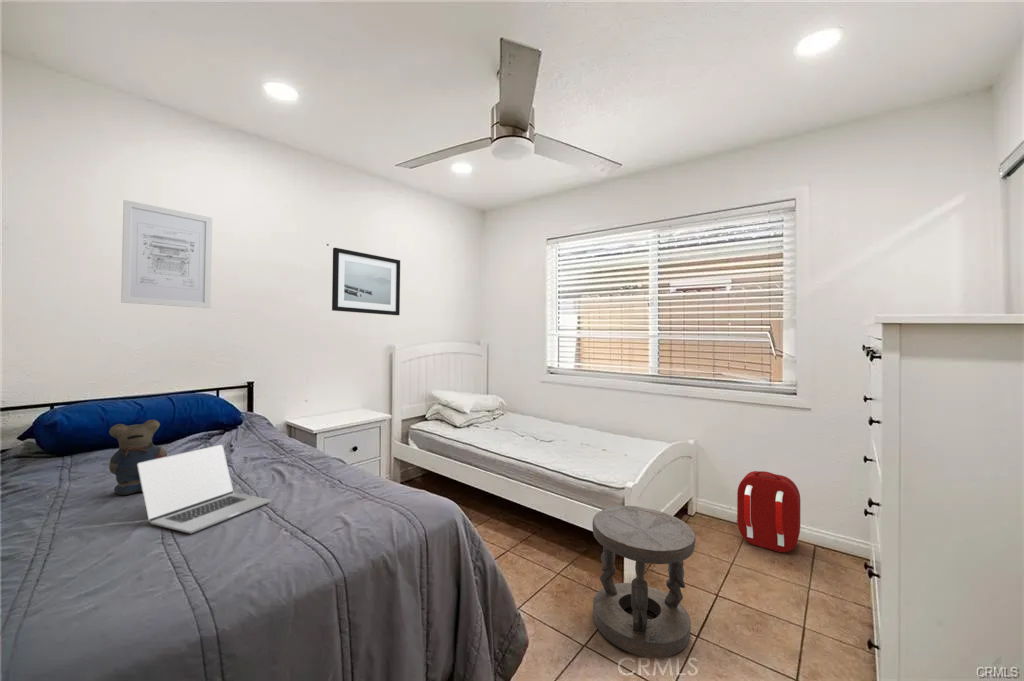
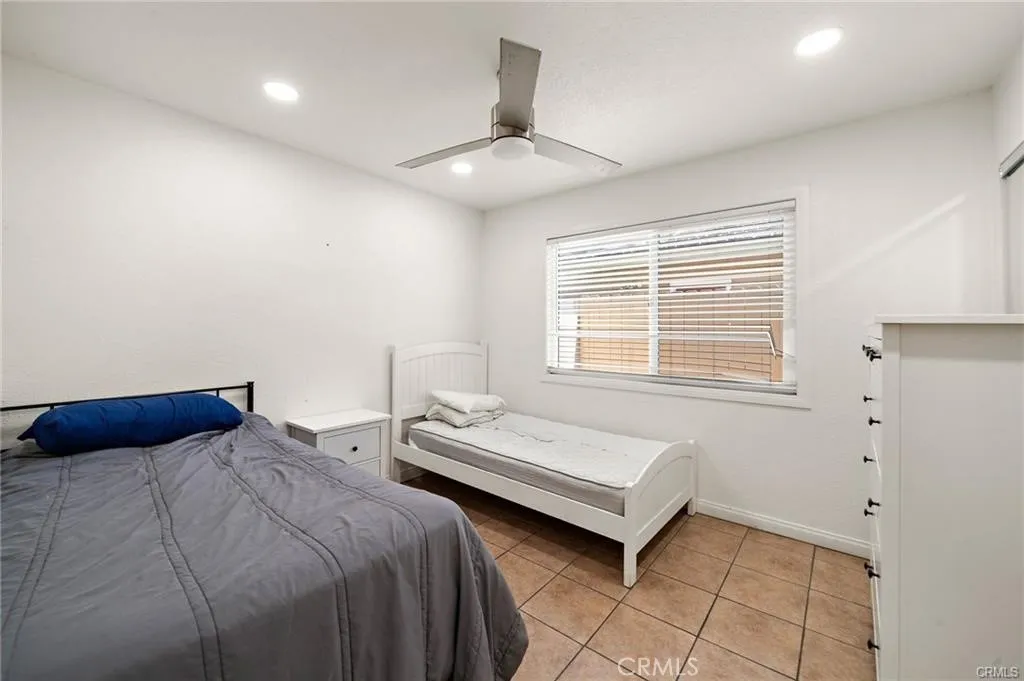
- backpack [735,470,801,554]
- teddy bear [108,419,168,496]
- stool [592,505,697,658]
- laptop [137,444,272,535]
- wall art [120,199,213,309]
- wall art [331,247,401,316]
